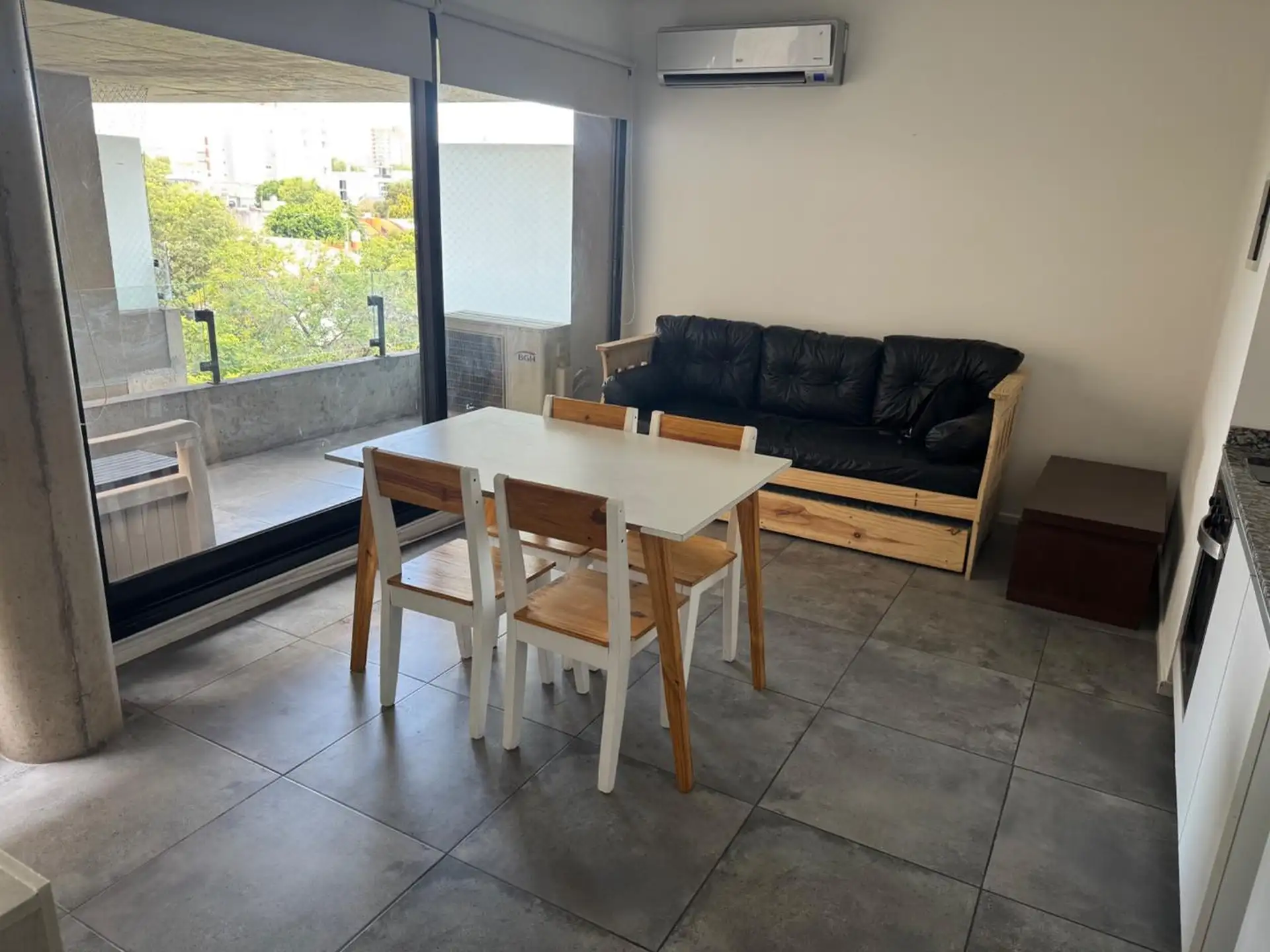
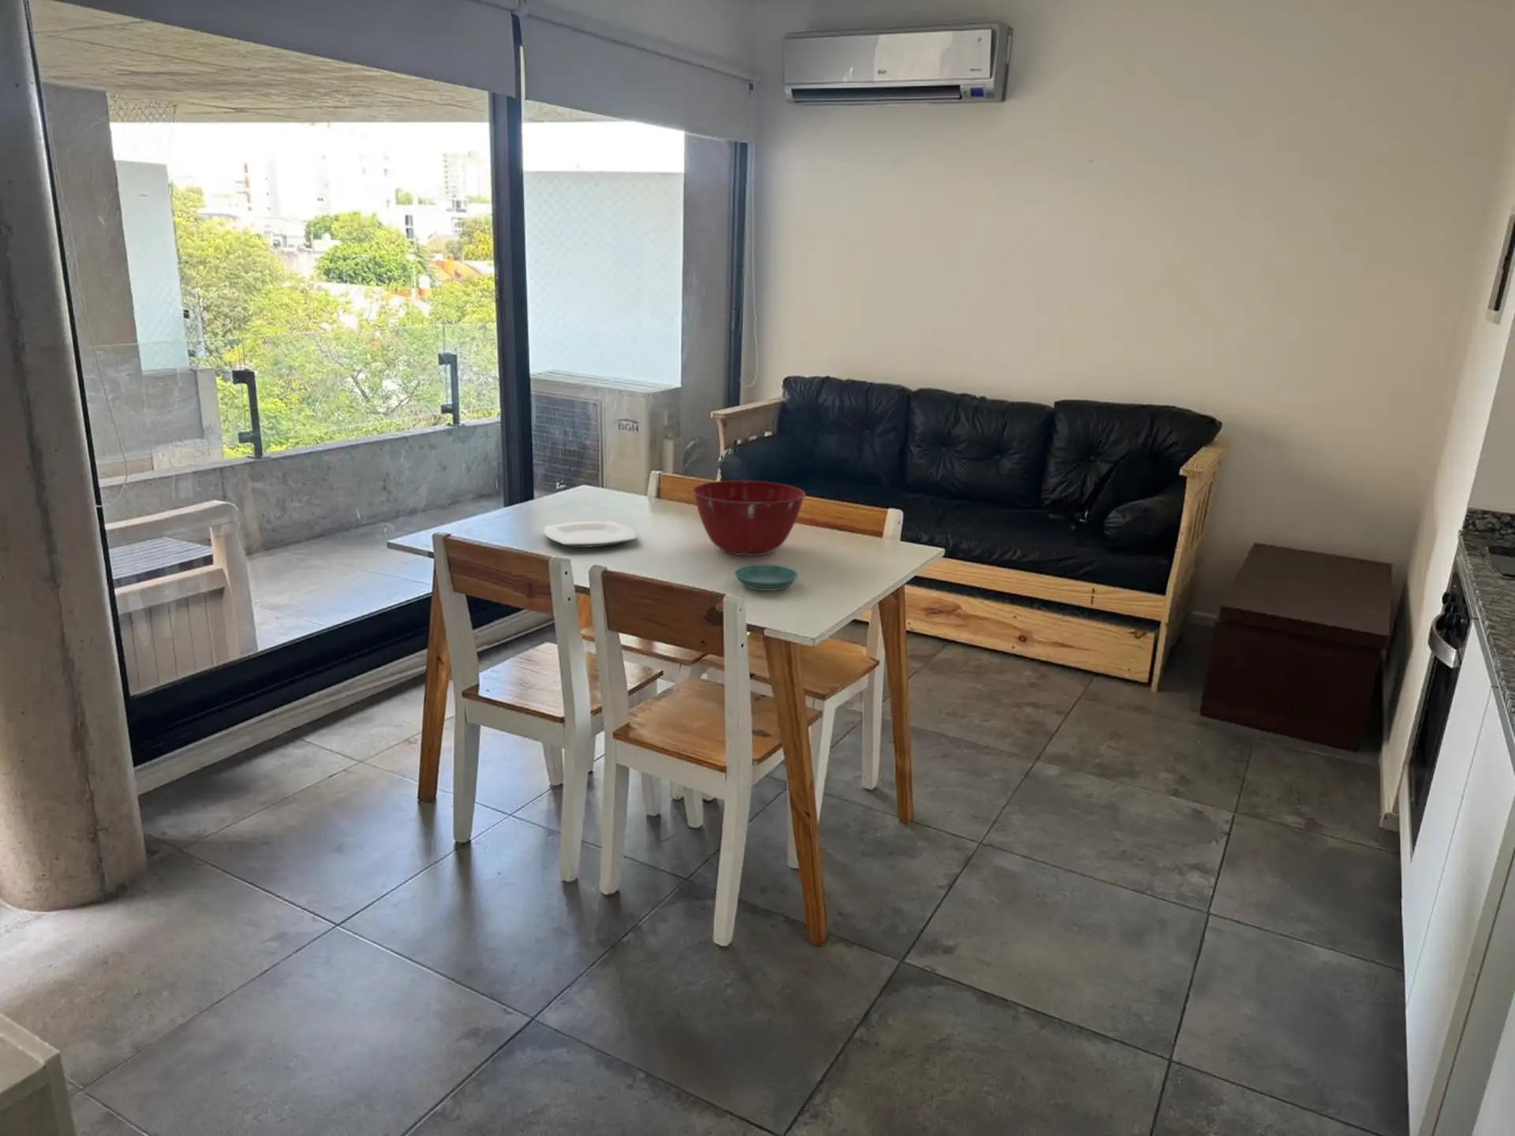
+ plate [543,520,637,548]
+ mixing bowl [691,480,806,556]
+ saucer [732,563,799,592]
